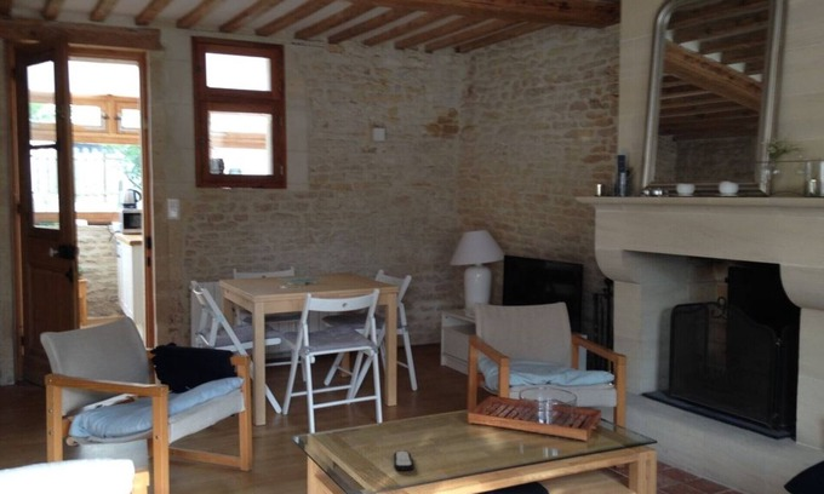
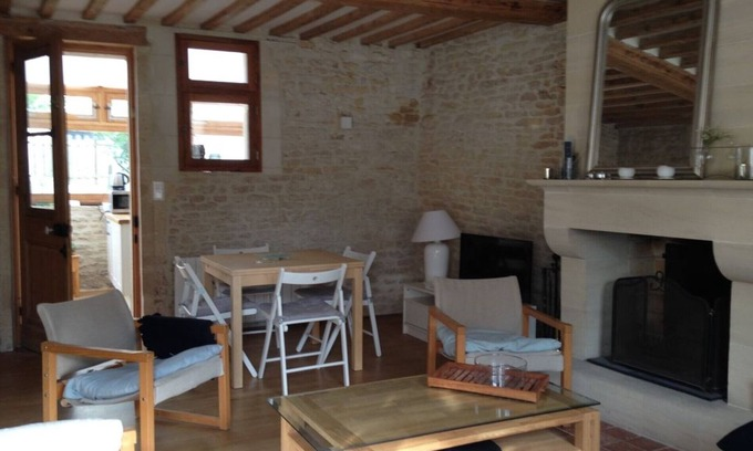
- remote control [393,450,414,472]
